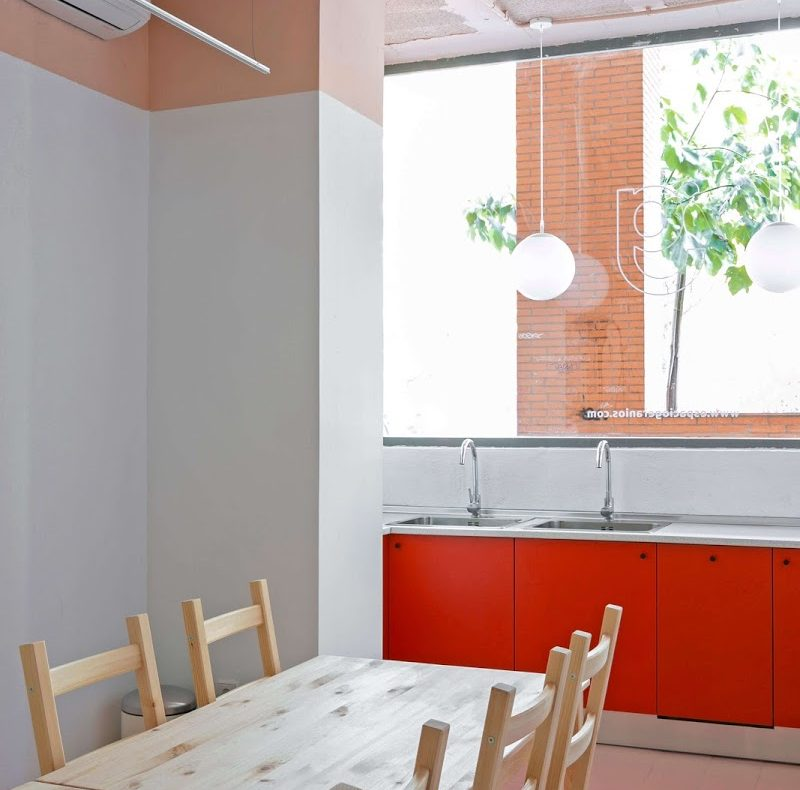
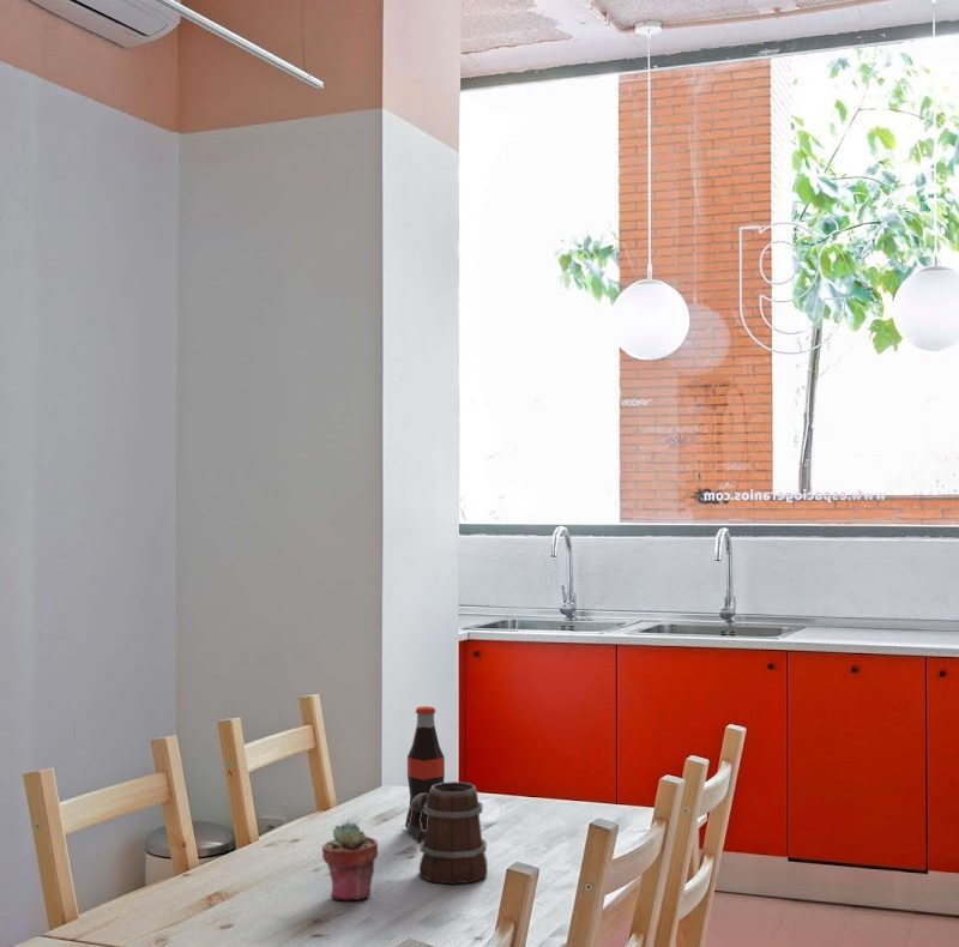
+ potted succulent [321,821,379,901]
+ mug [408,780,488,886]
+ bottle [404,705,446,831]
